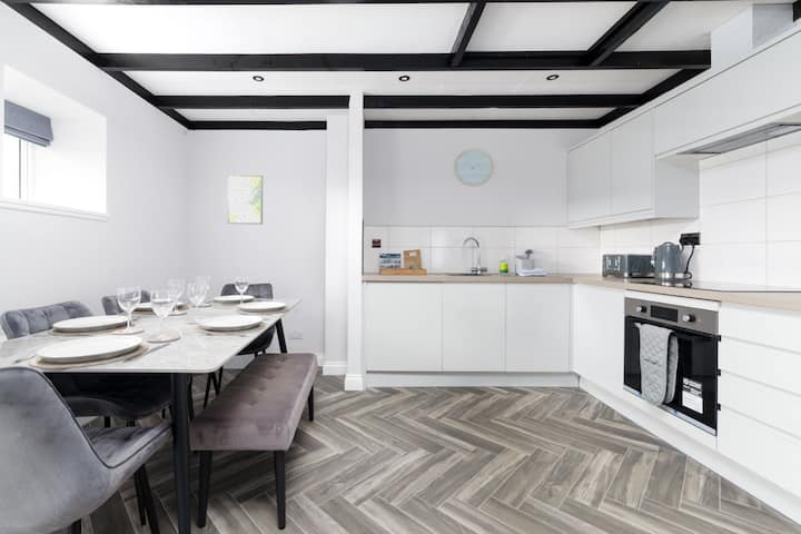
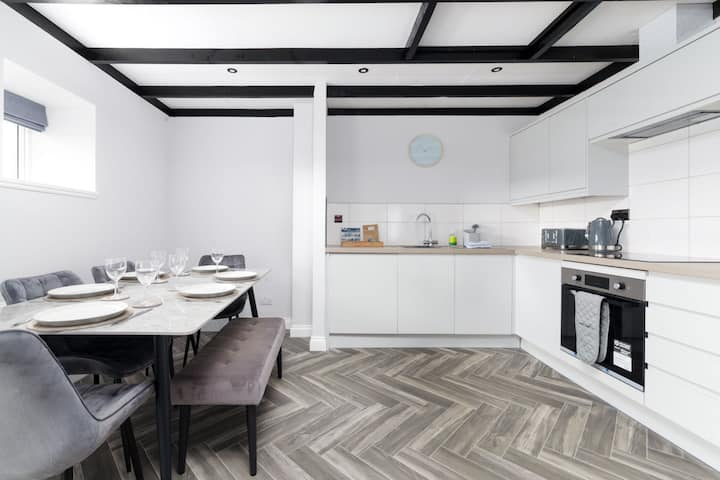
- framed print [227,174,264,225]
